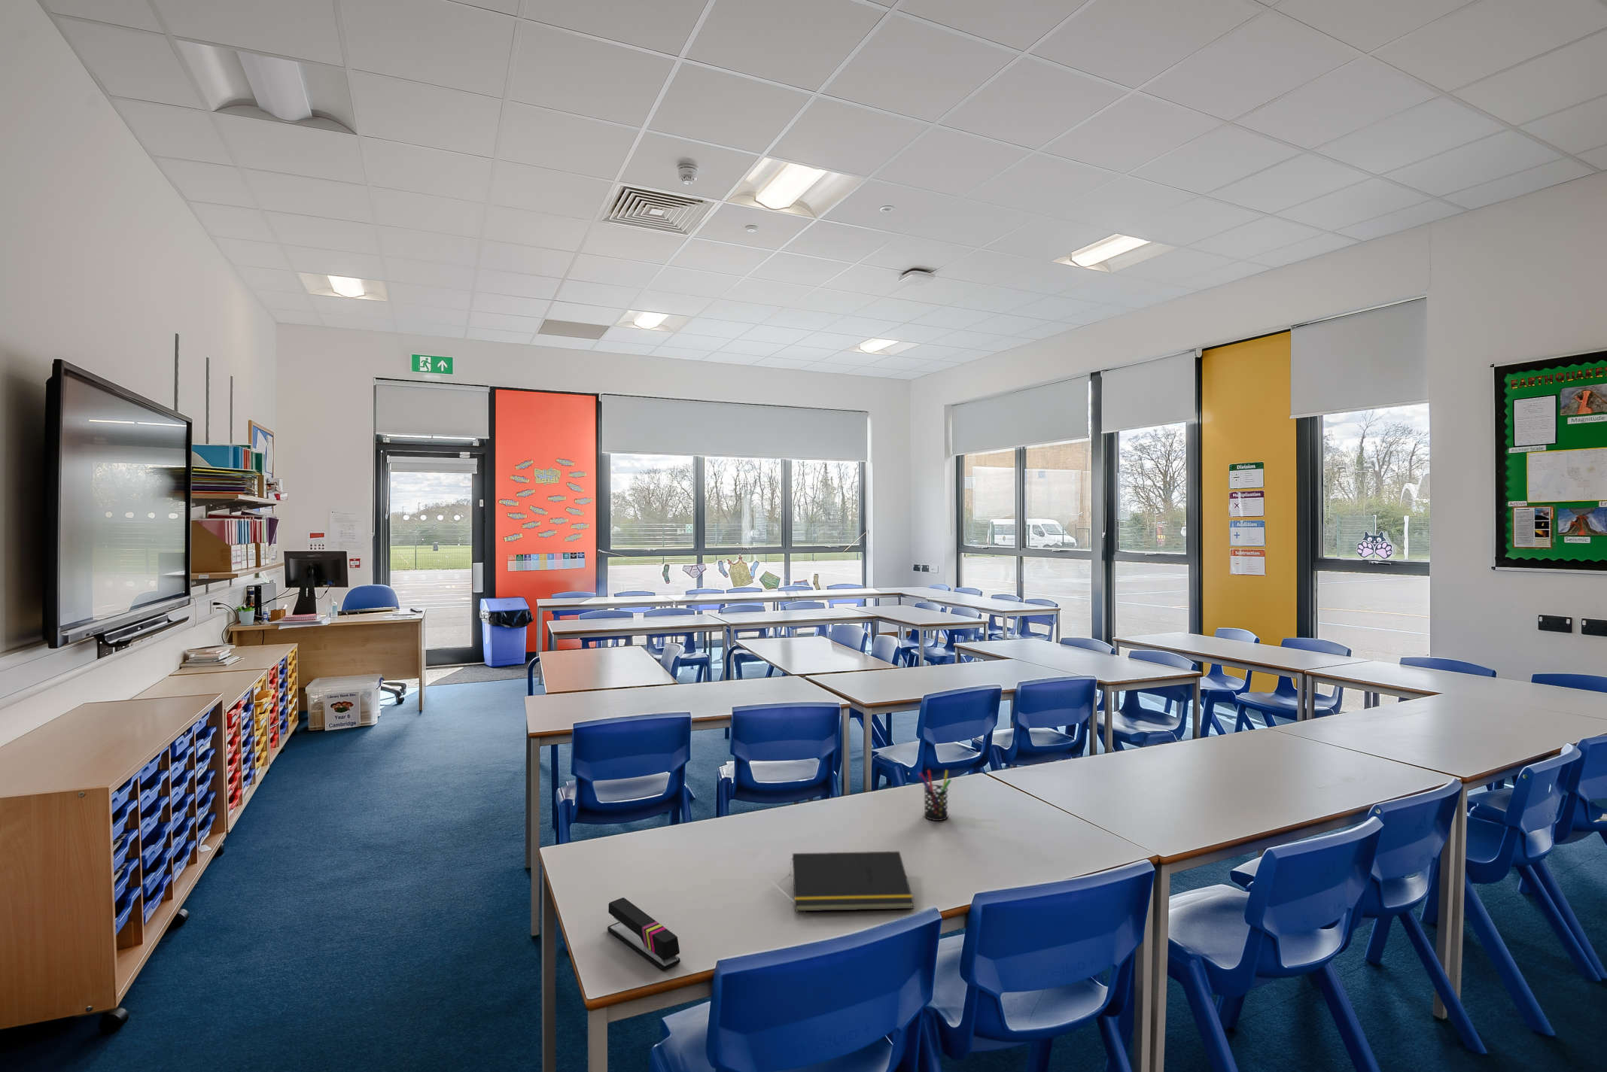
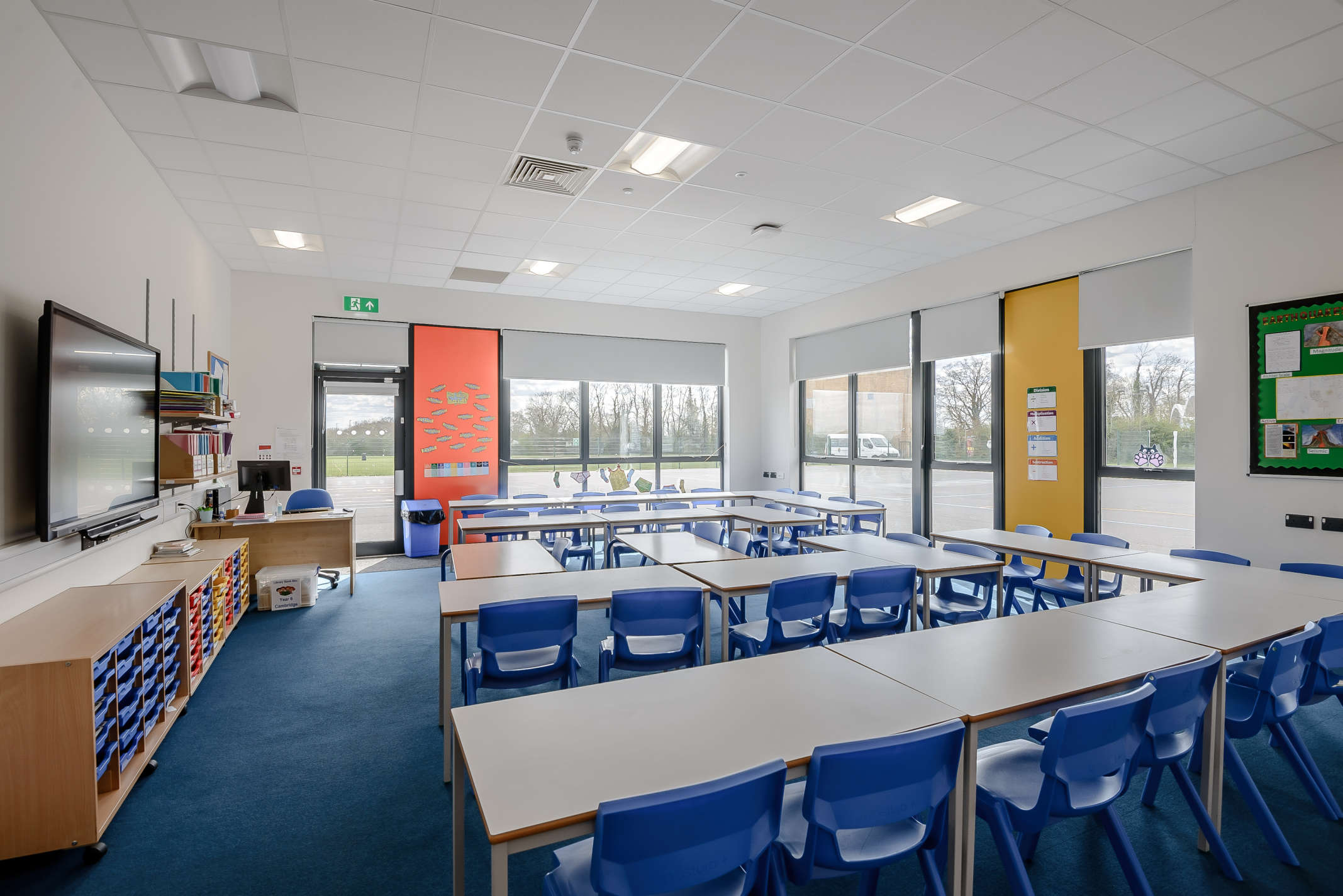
- pen holder [918,769,952,822]
- stapler [607,896,681,970]
- notepad [789,851,914,912]
